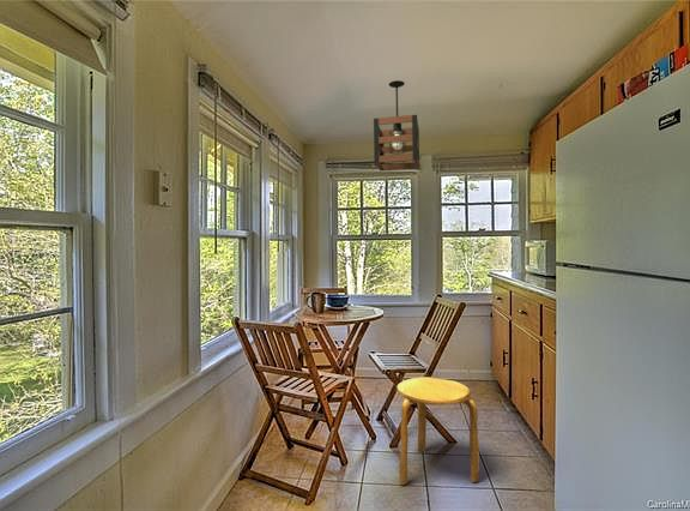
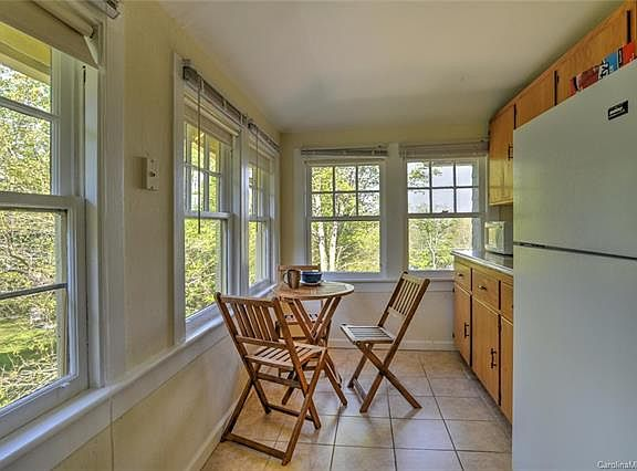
- pendant light [373,79,420,172]
- stool [395,377,480,486]
